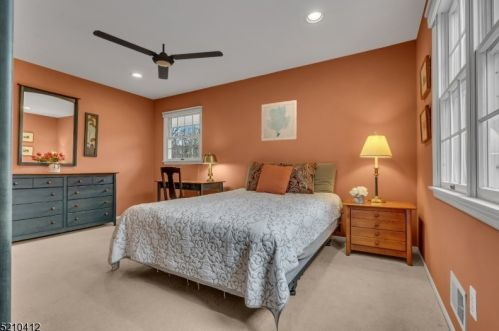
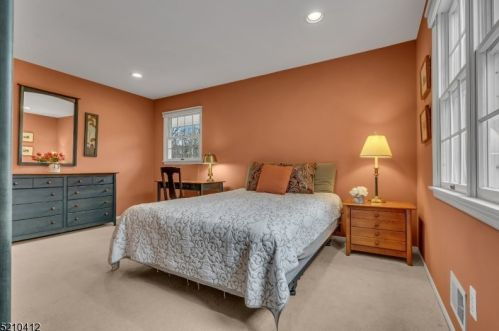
- wall art [260,99,298,142]
- ceiling fan [92,29,224,81]
